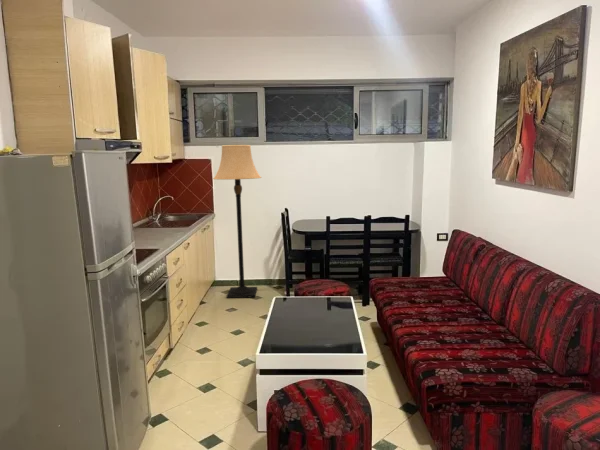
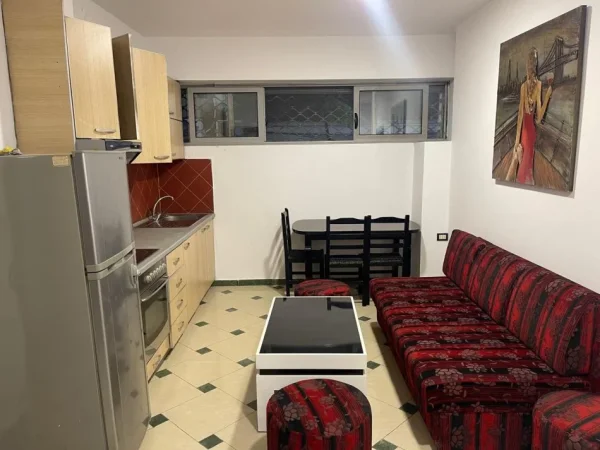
- lamp [212,144,263,299]
